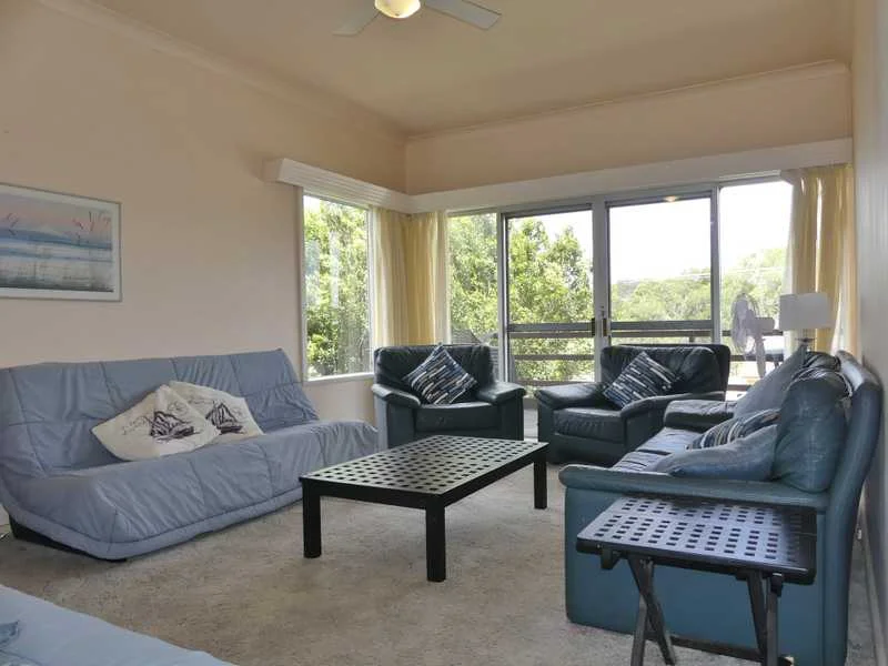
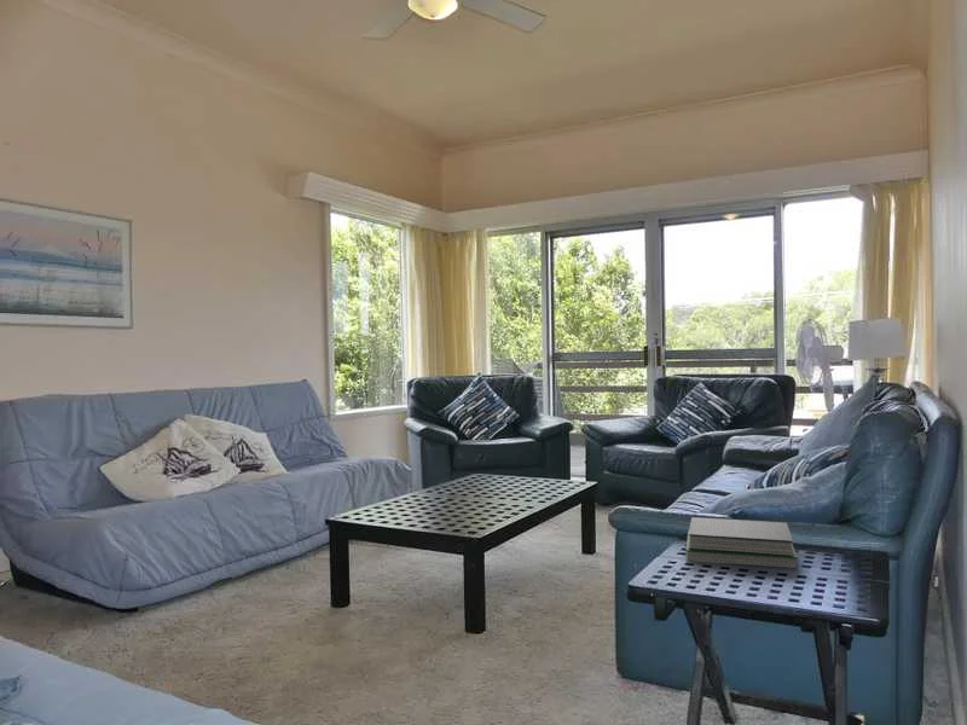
+ book [684,516,799,569]
